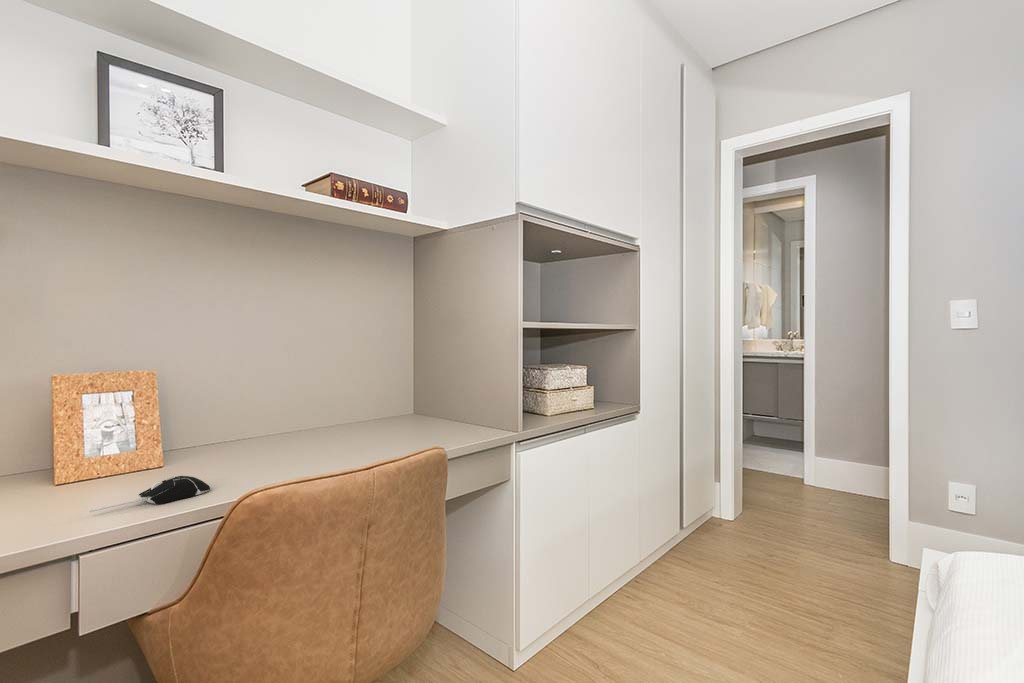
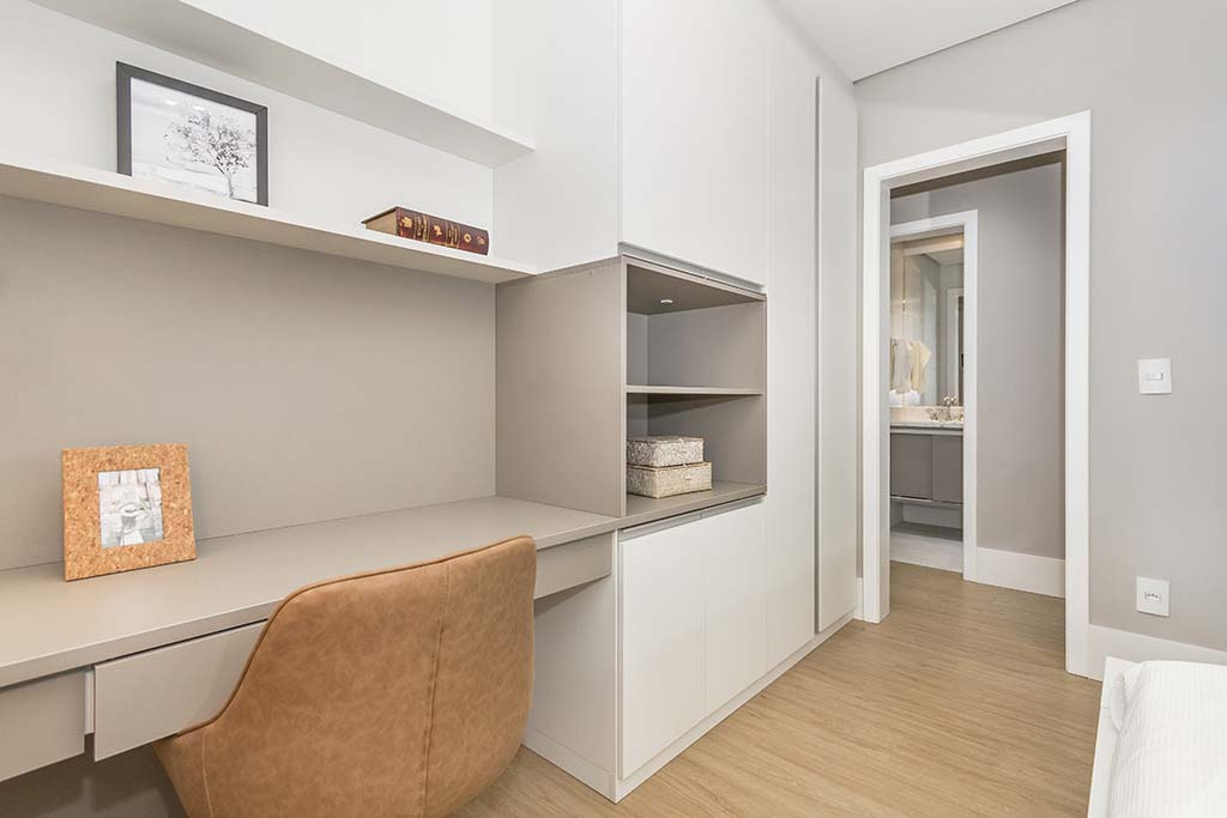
- computer mouse [88,475,211,513]
